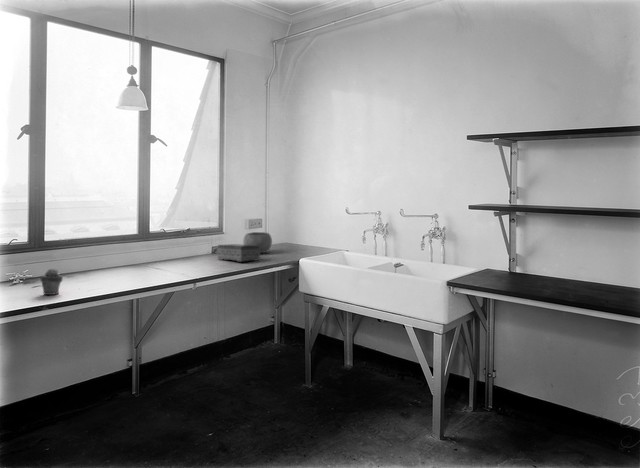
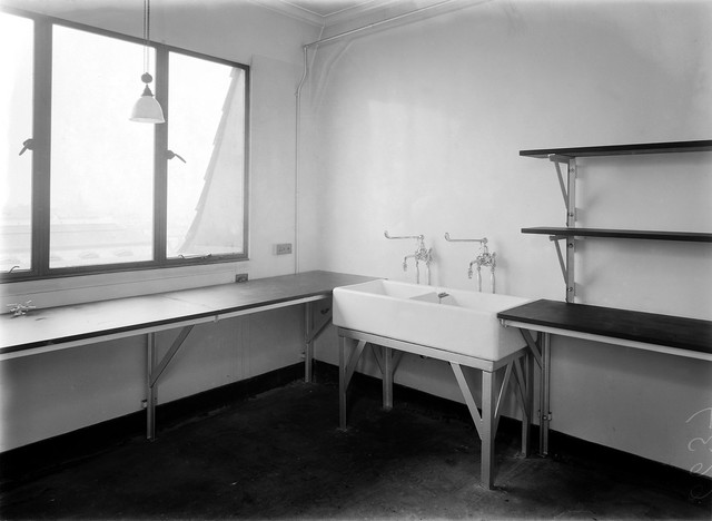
- tissue box [216,243,261,262]
- bowl [242,231,273,254]
- potted succulent [40,268,64,296]
